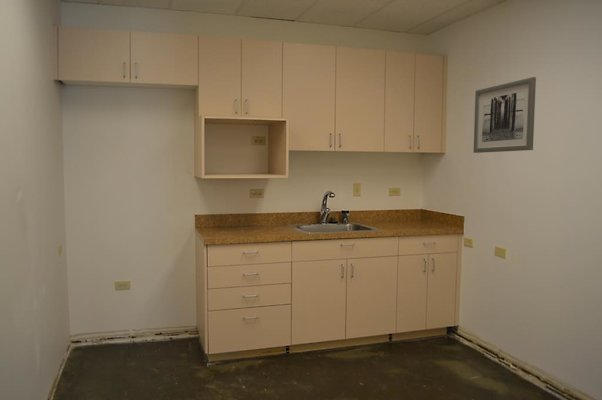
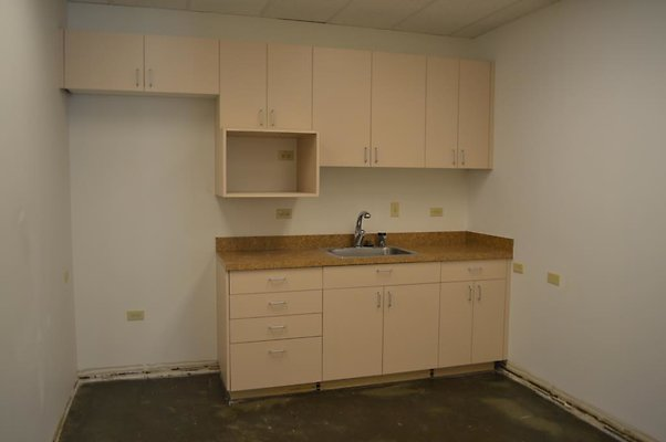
- wall art [473,76,537,154]
